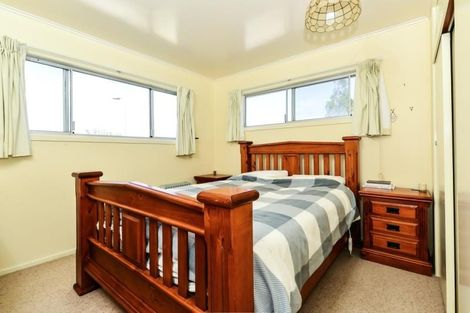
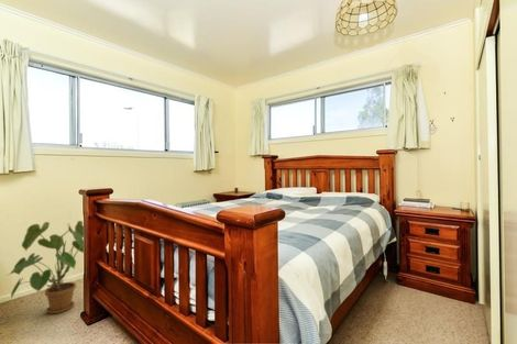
+ house plant [6,220,85,314]
